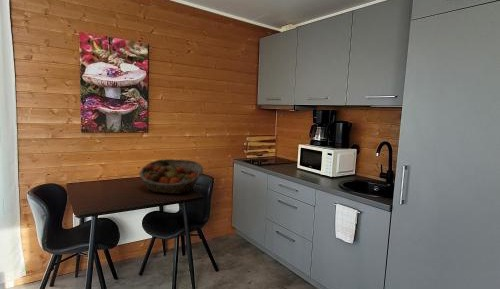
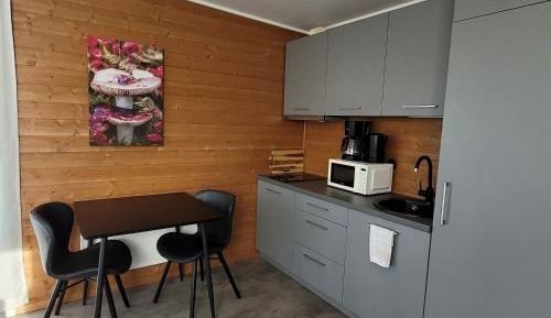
- fruit basket [138,158,204,195]
